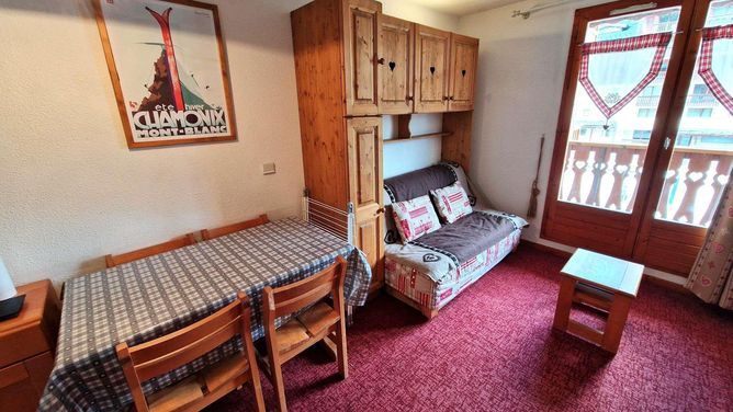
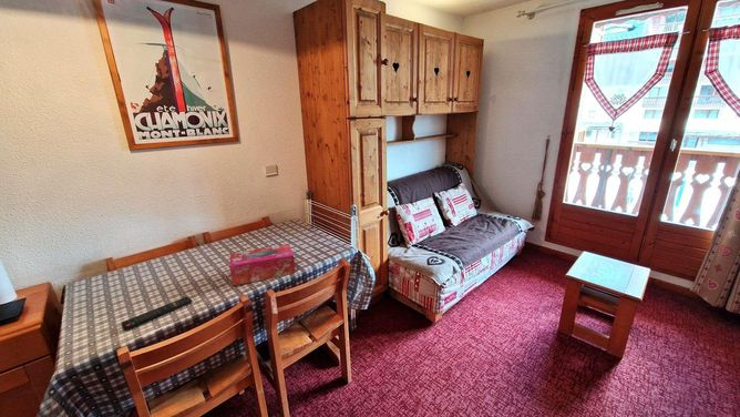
+ remote control [121,295,194,330]
+ tissue box [228,243,297,286]
